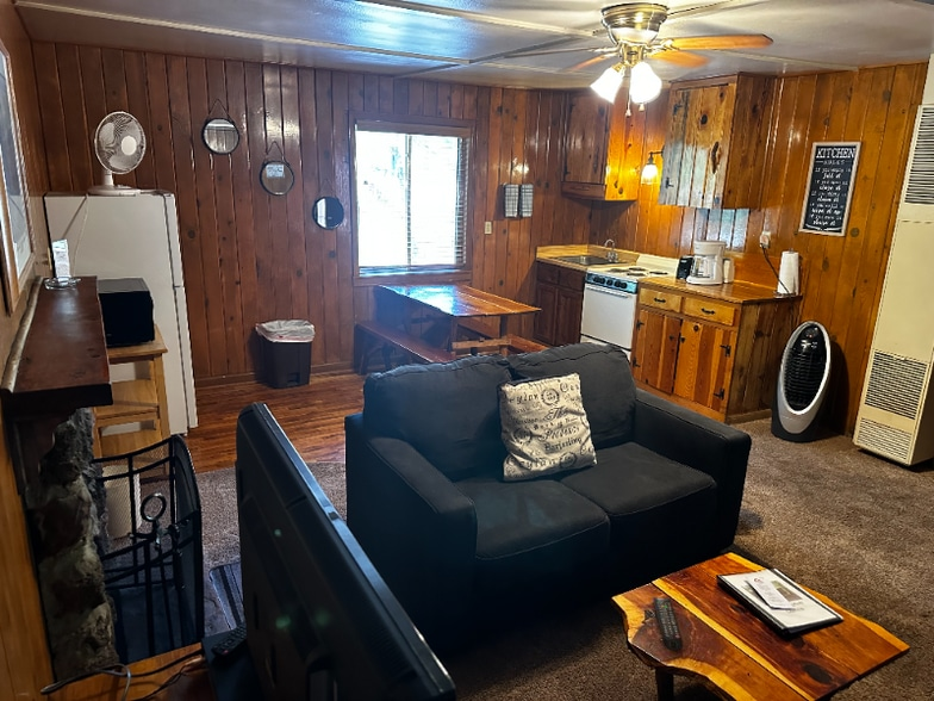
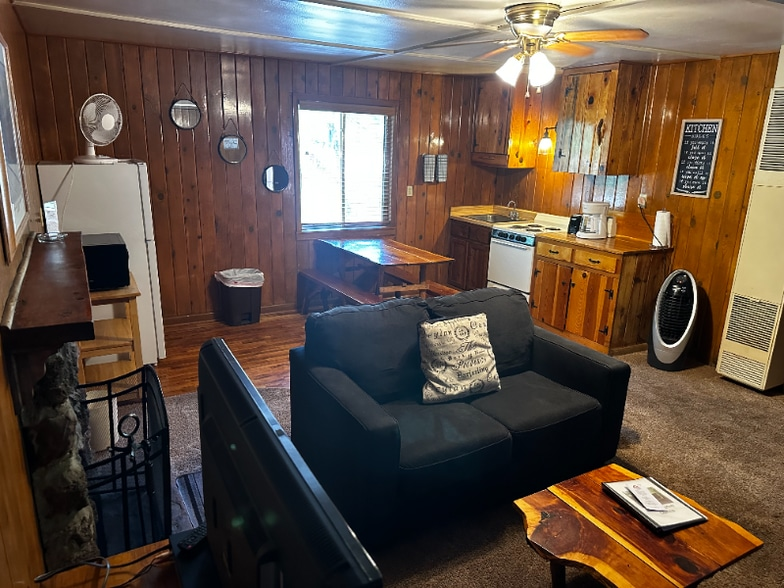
- remote control [652,596,684,651]
